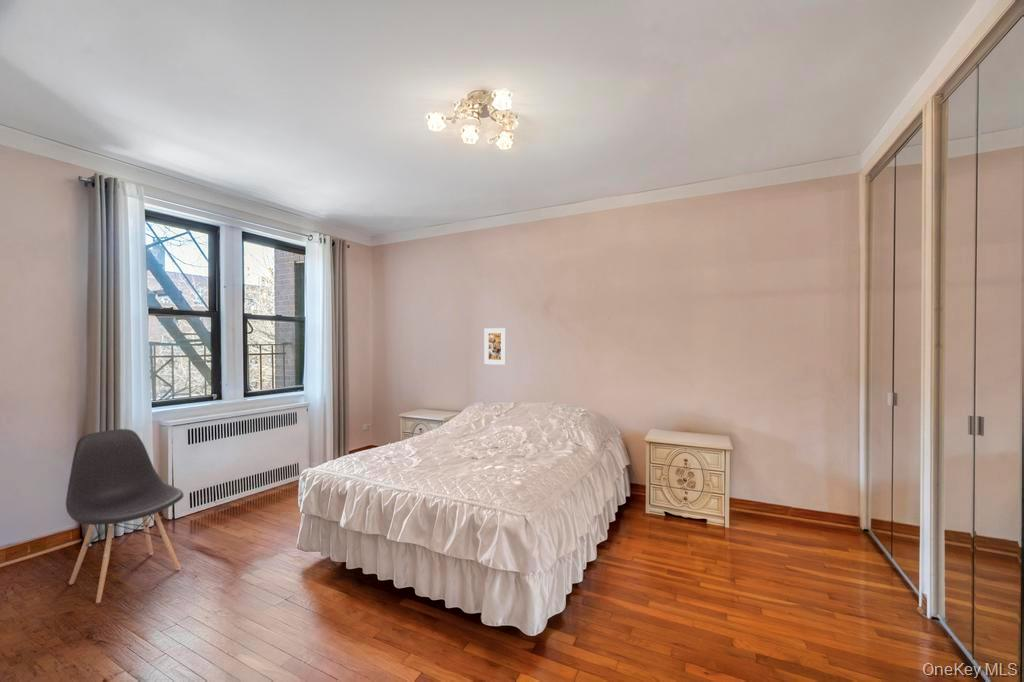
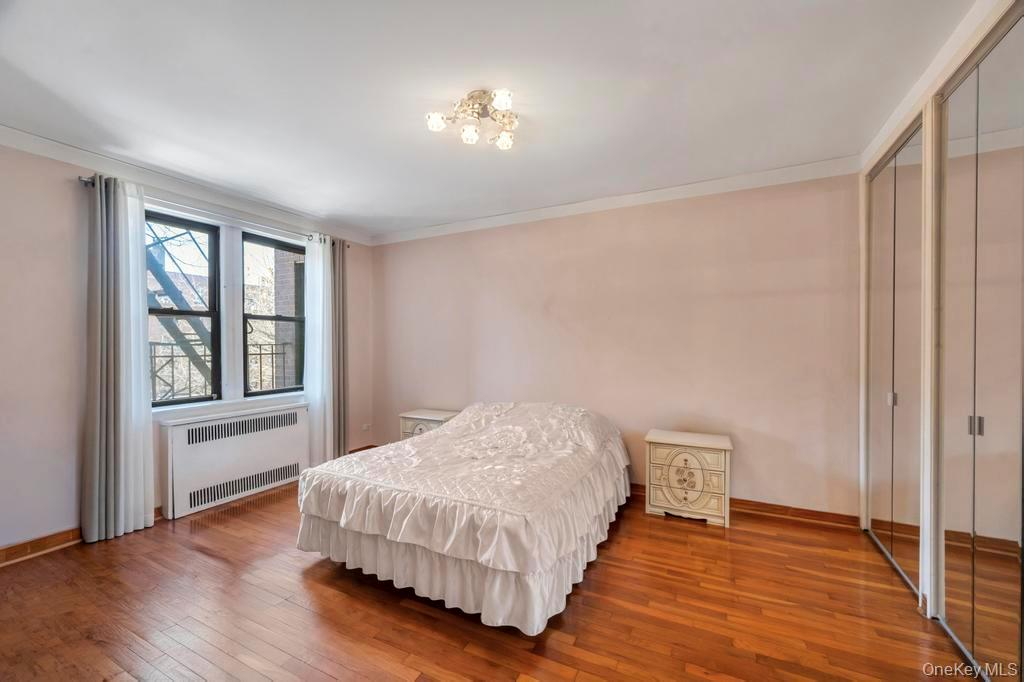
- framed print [483,327,507,366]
- chair [65,428,185,604]
